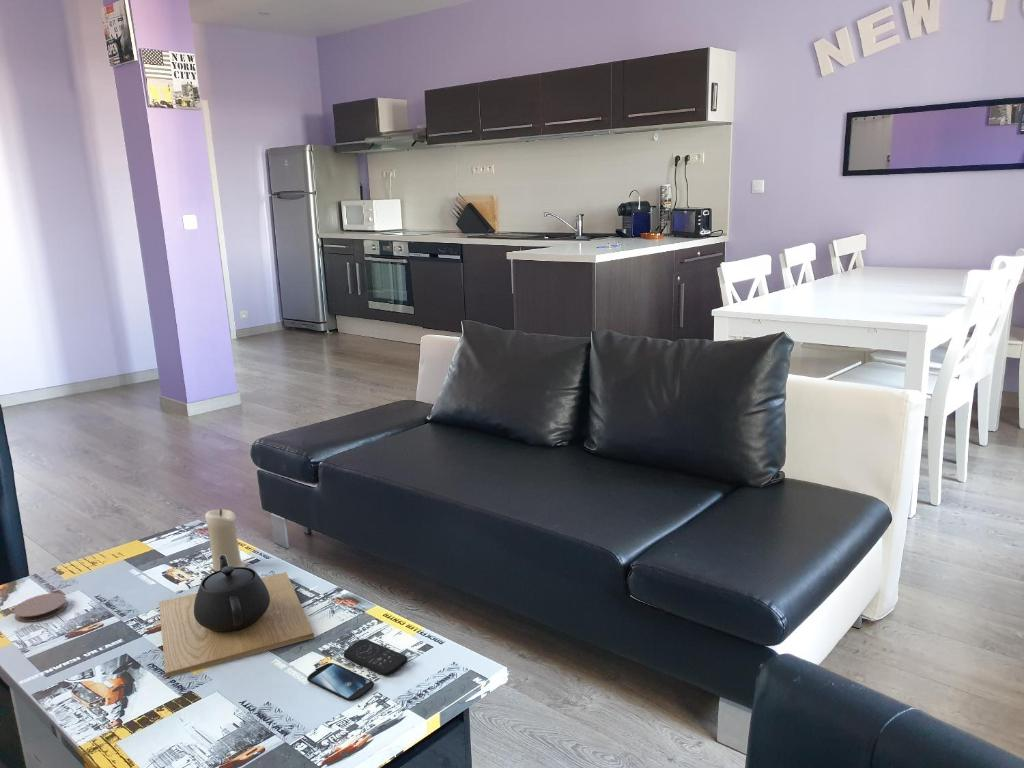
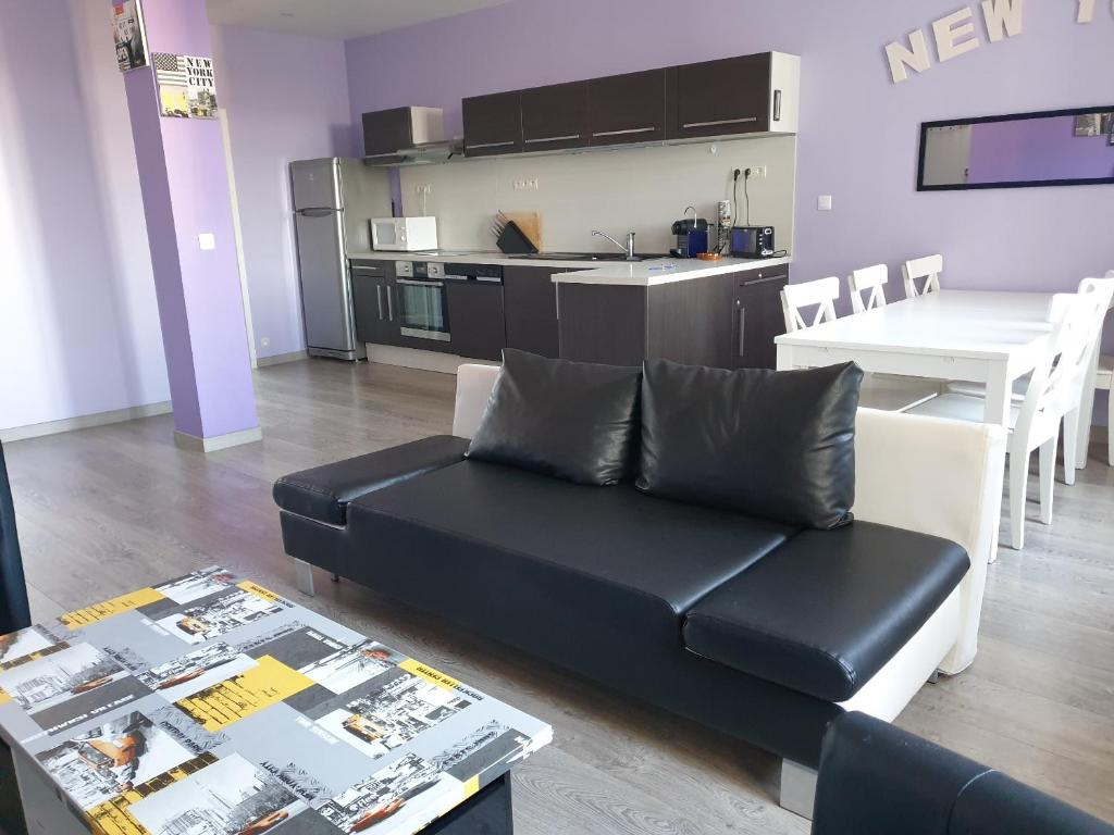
- candle [204,508,248,572]
- teapot [158,555,315,678]
- smartphone [306,638,409,702]
- coaster [13,592,68,623]
